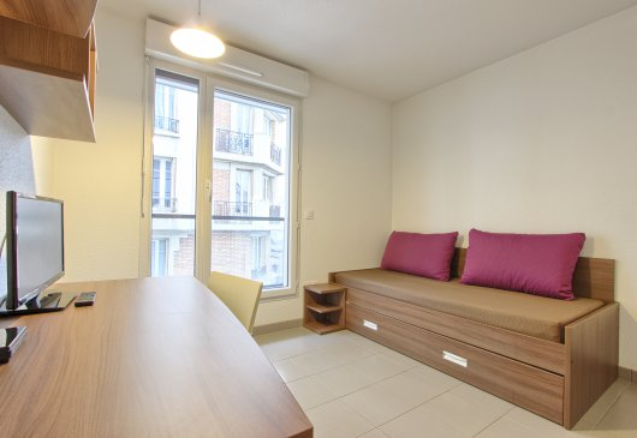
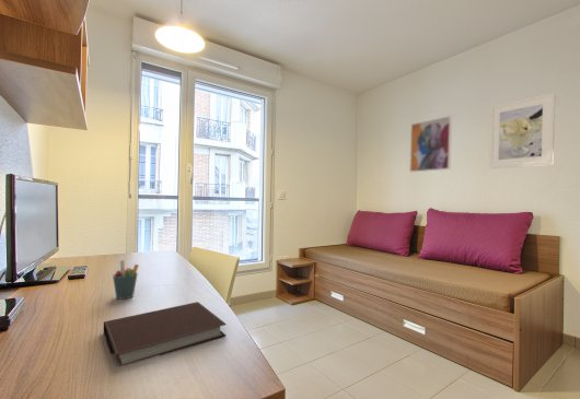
+ notebook [103,301,228,366]
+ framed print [488,92,557,169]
+ wall art [408,115,453,173]
+ pen holder [112,259,140,301]
